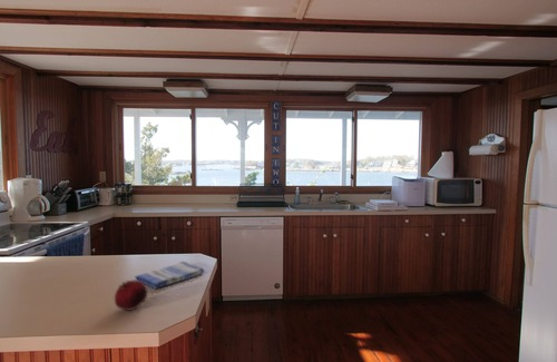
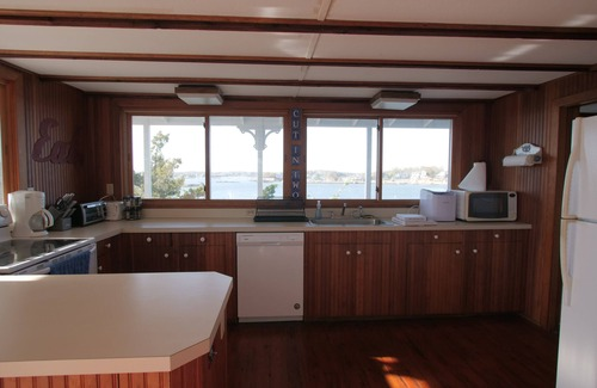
- dish towel [134,261,205,290]
- fruit [114,280,149,312]
